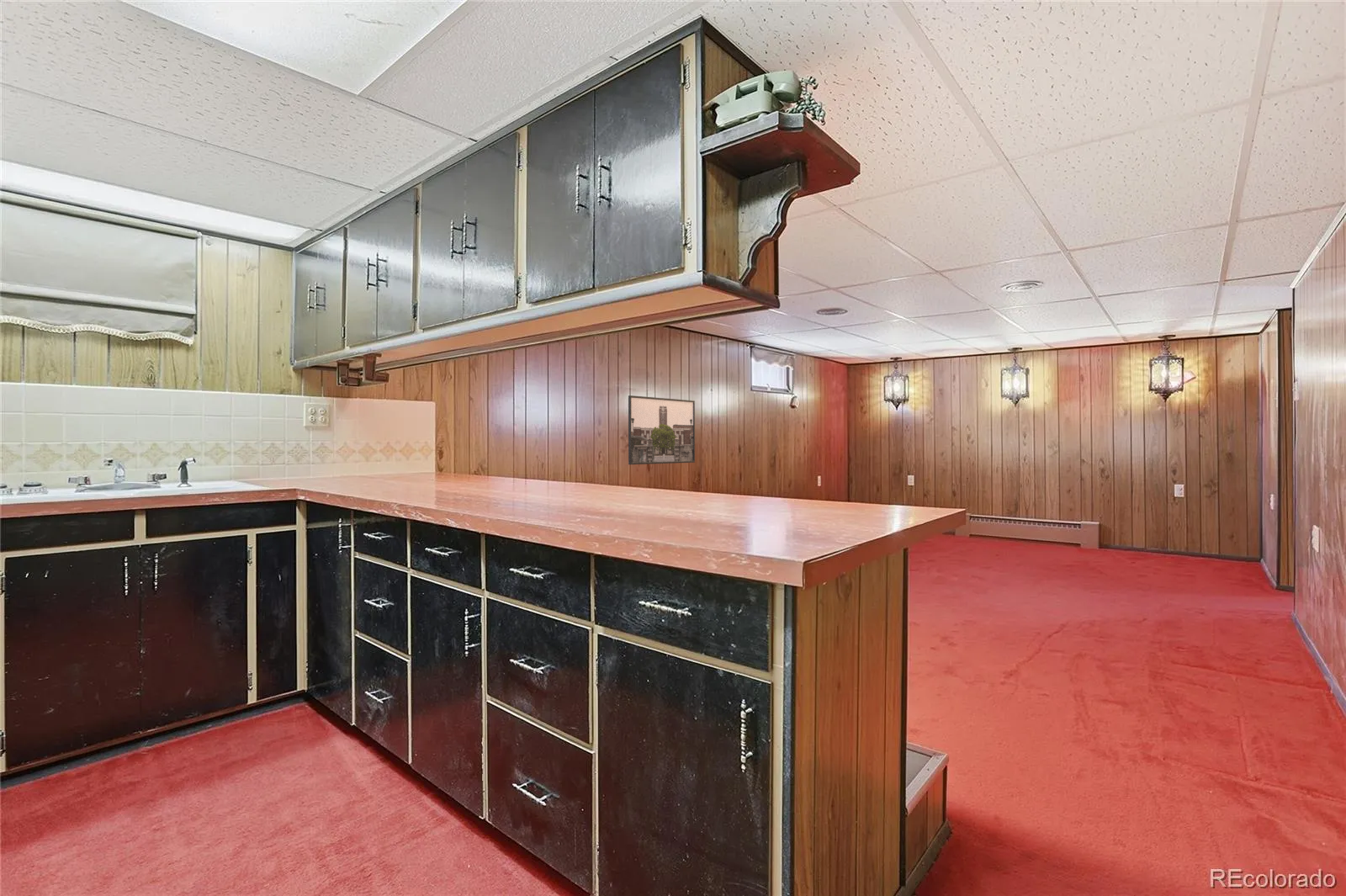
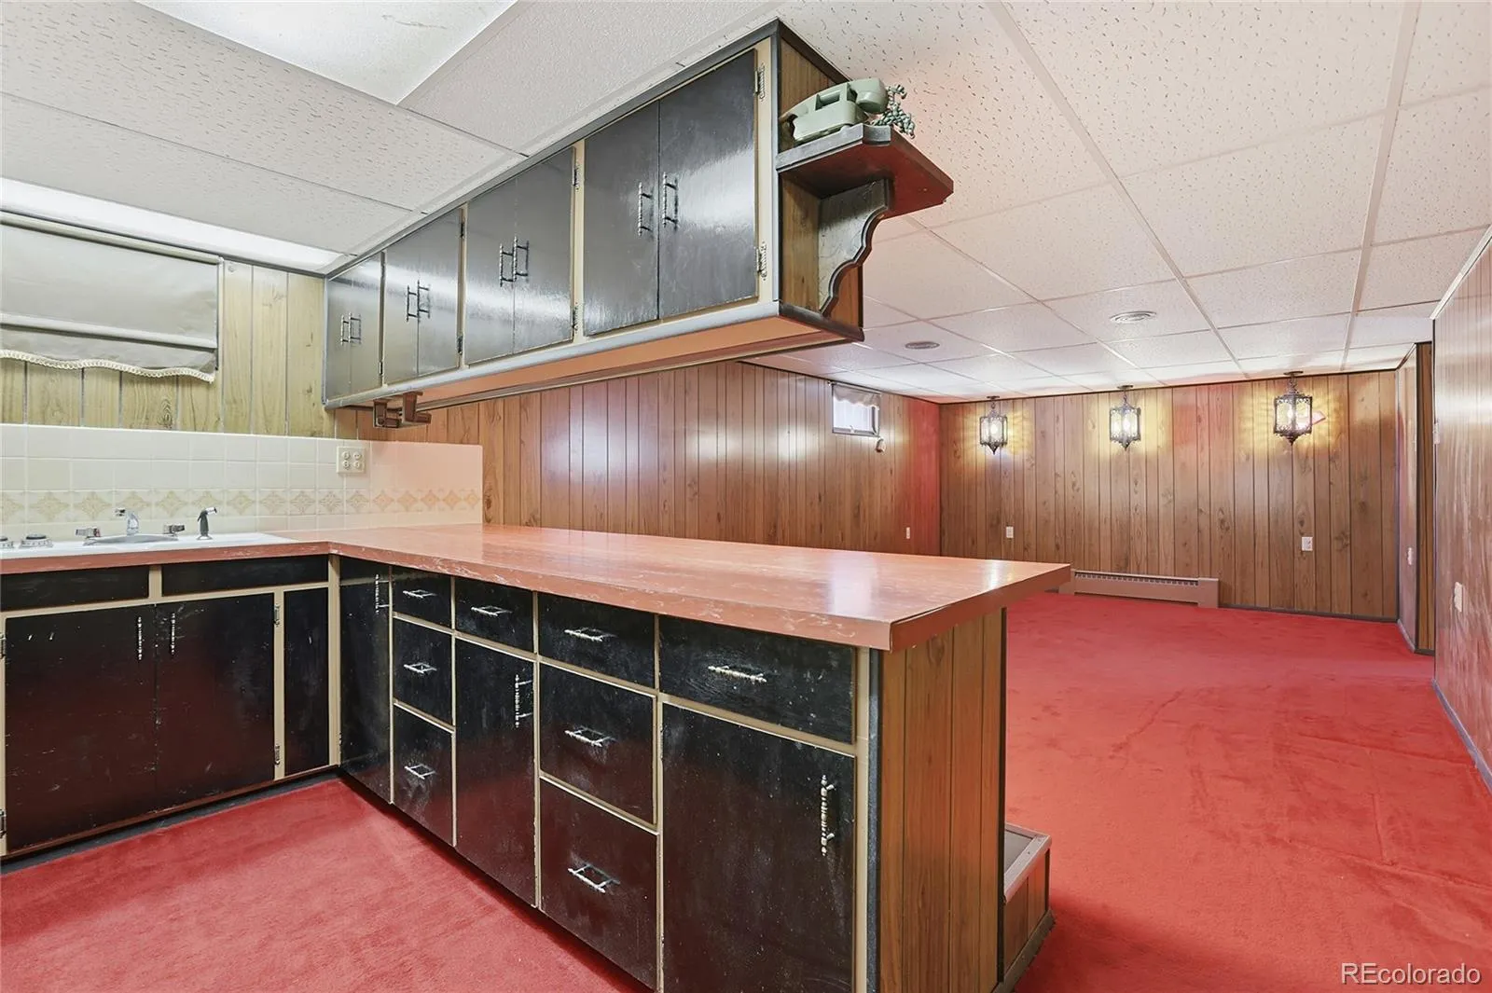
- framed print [628,395,696,465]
